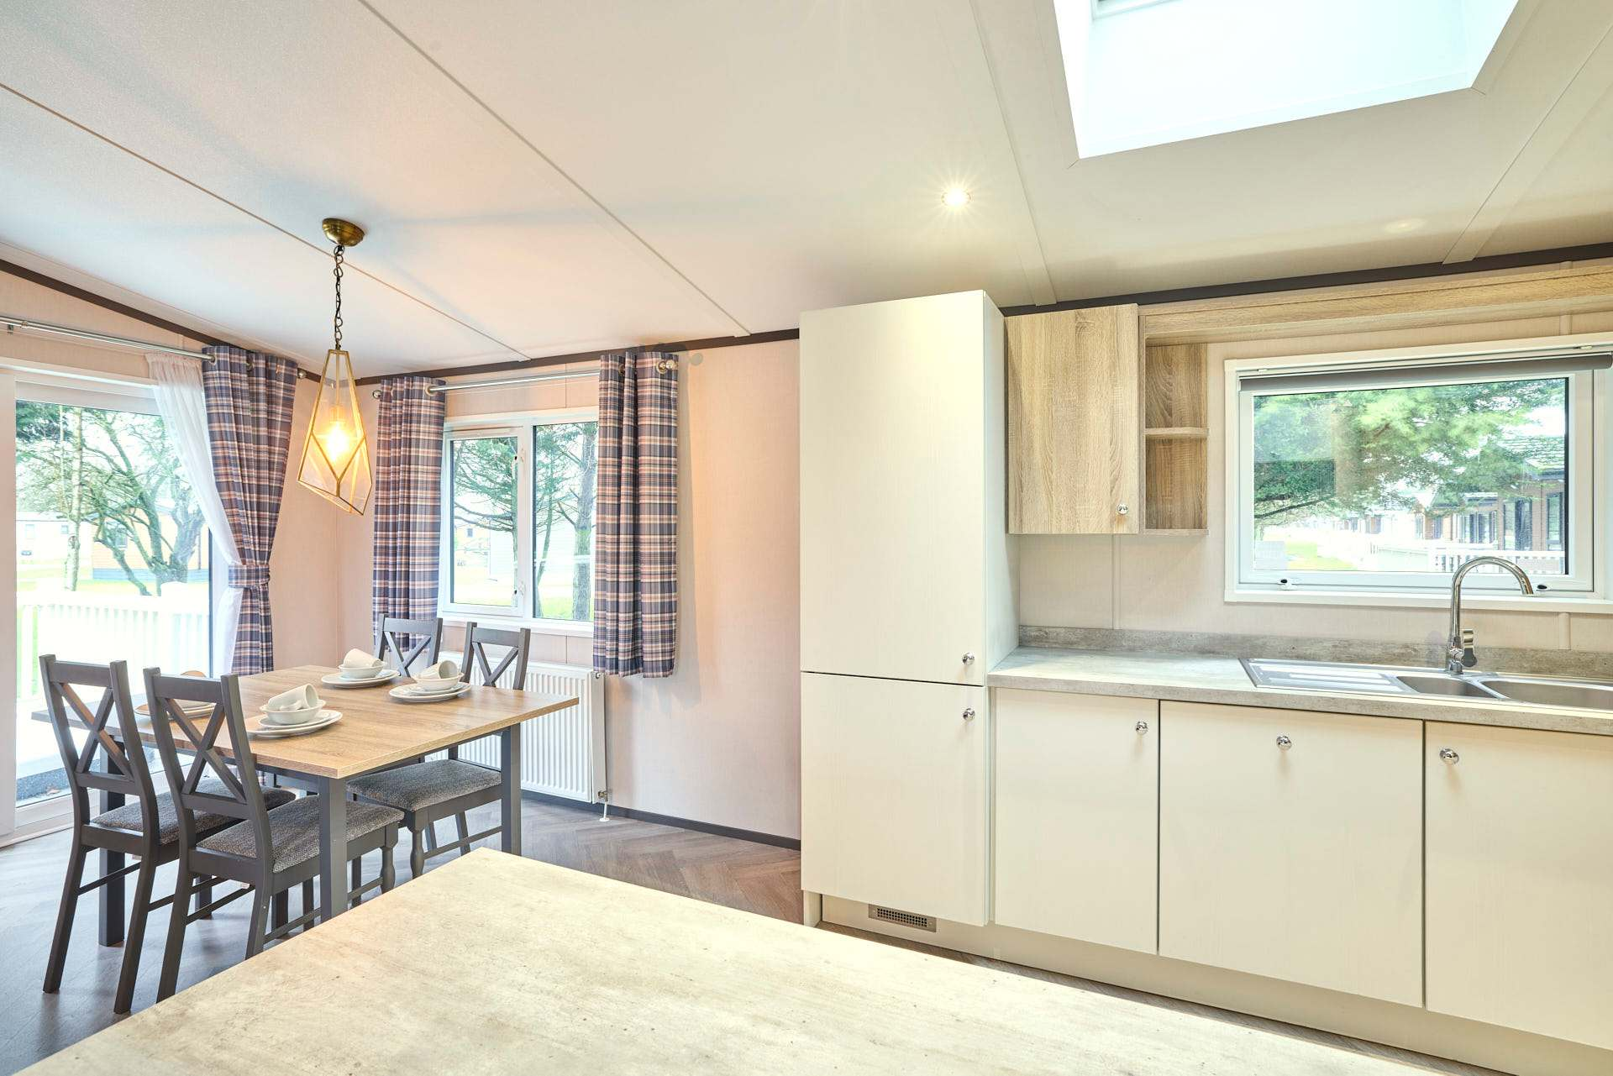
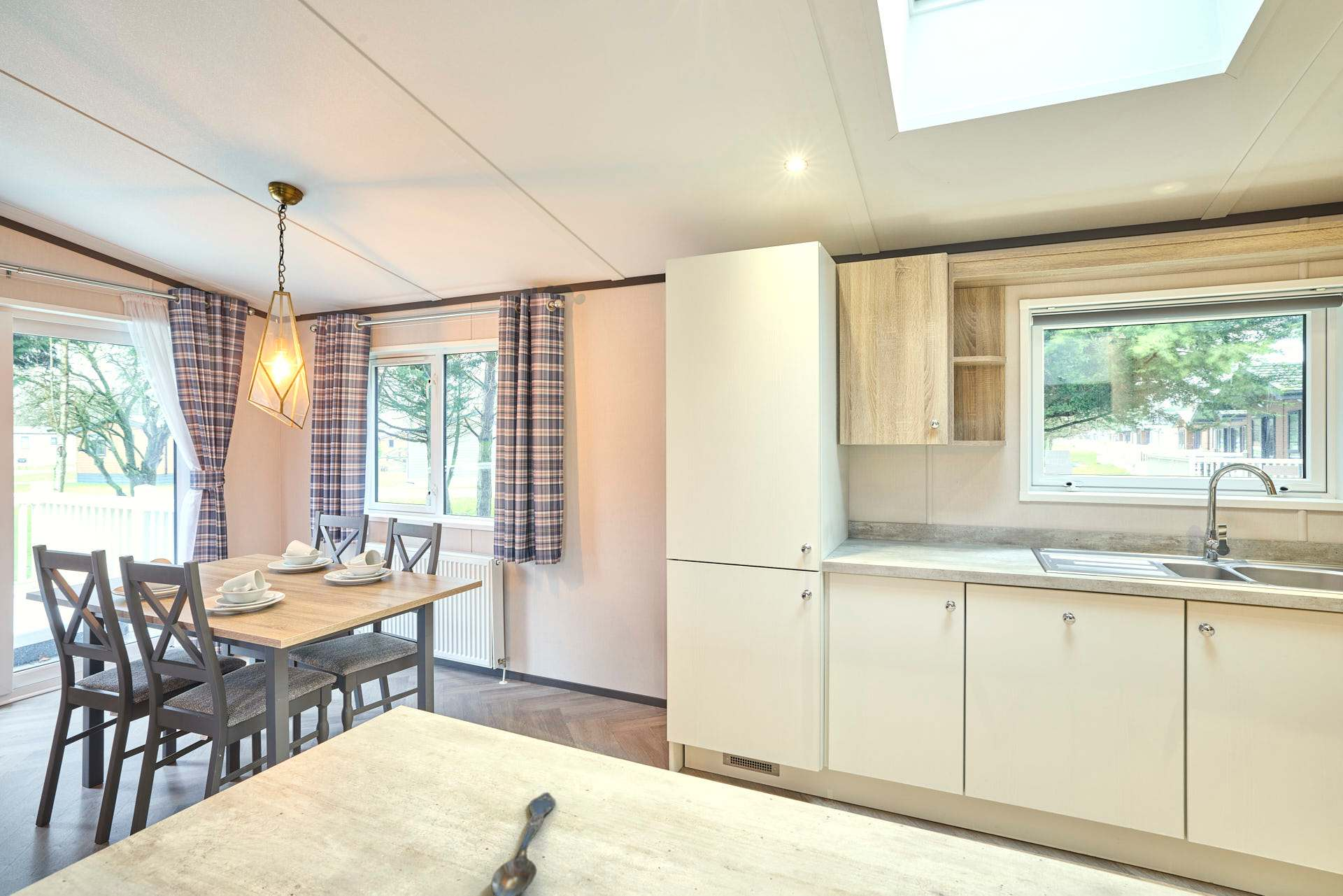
+ spoon [491,792,556,896]
